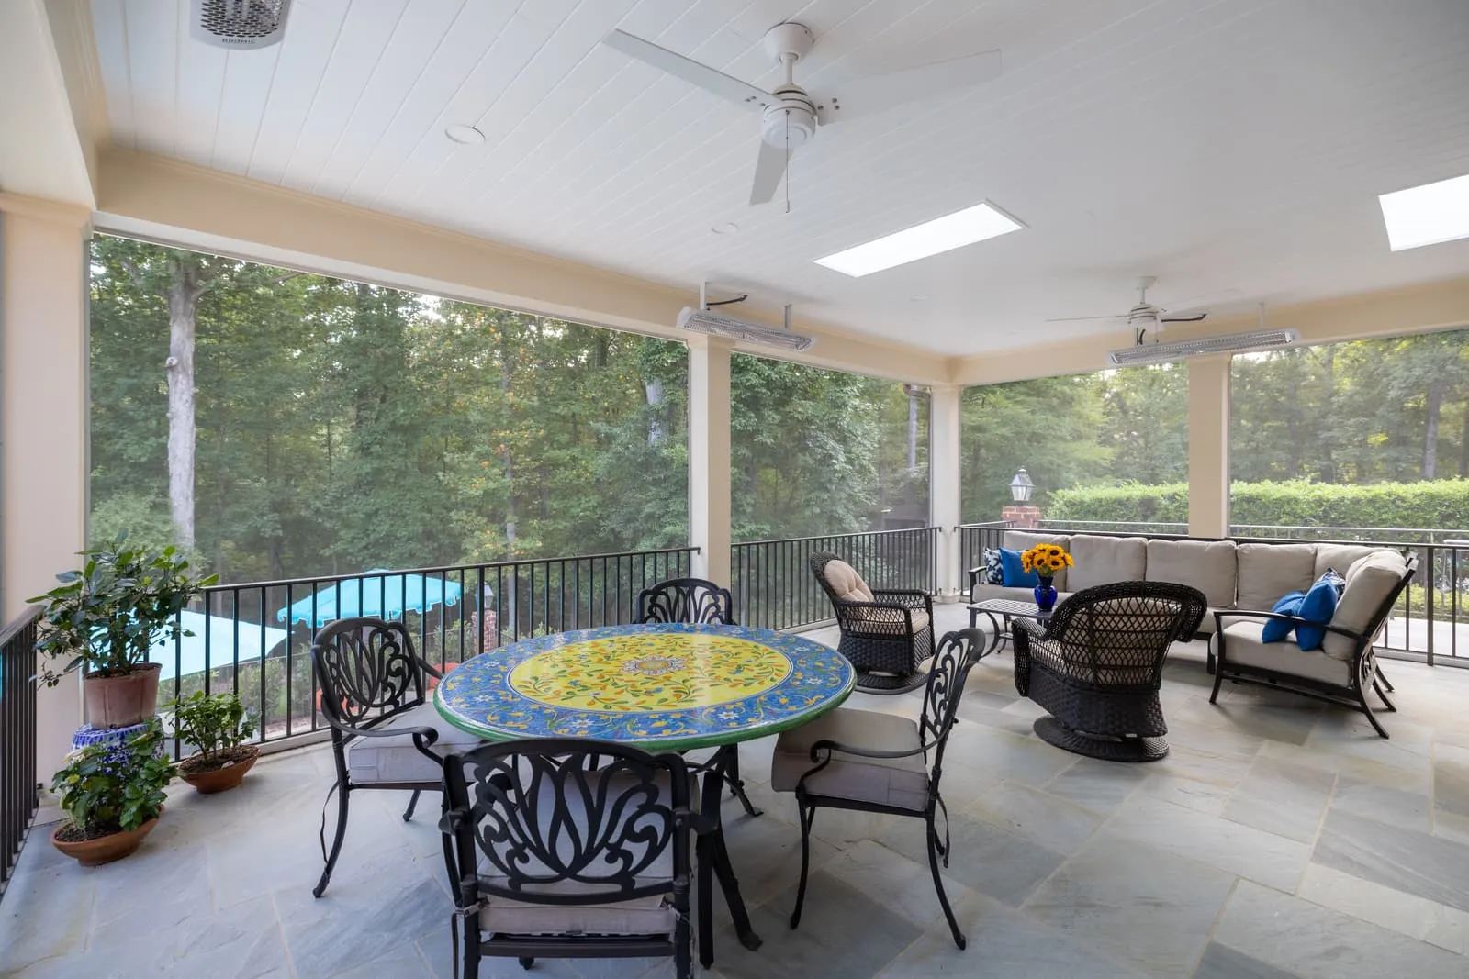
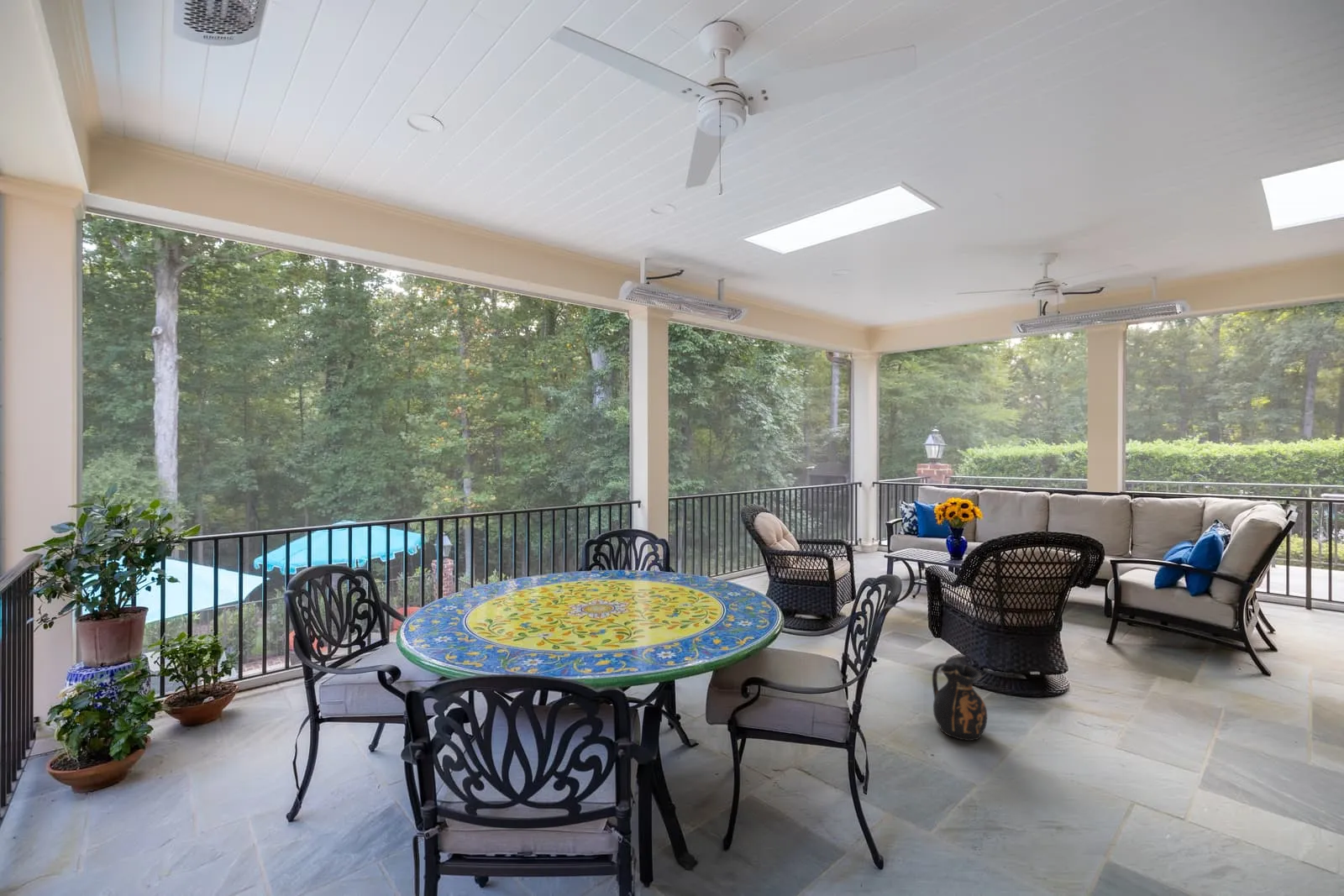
+ ceramic jug [932,663,988,741]
